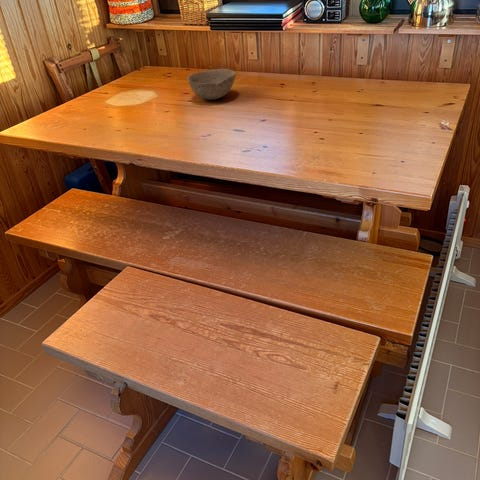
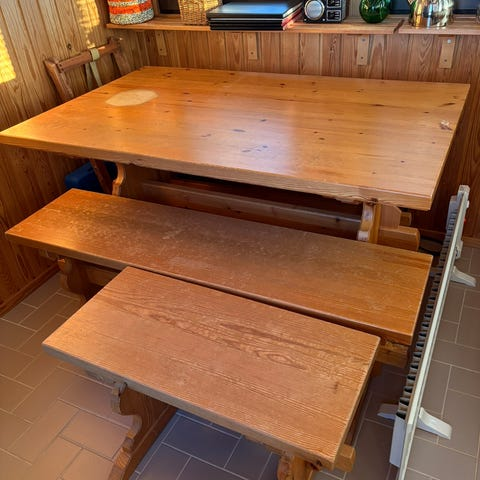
- bowl [186,68,237,101]
